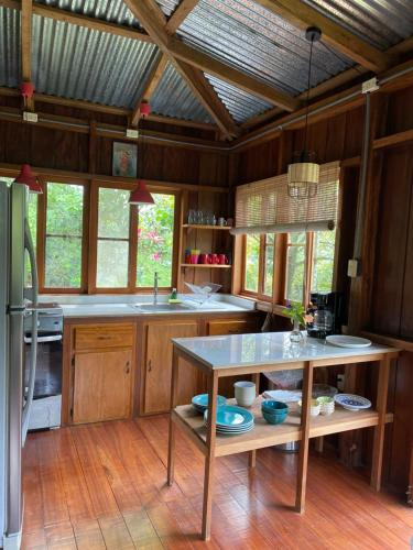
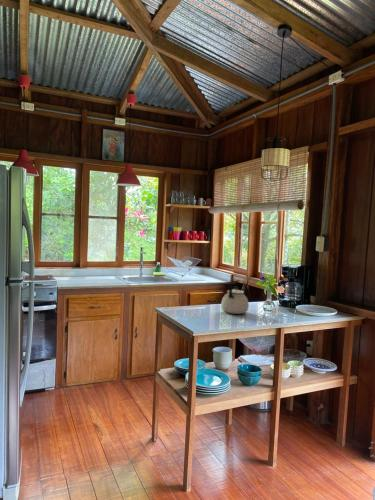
+ kettle [220,279,250,315]
